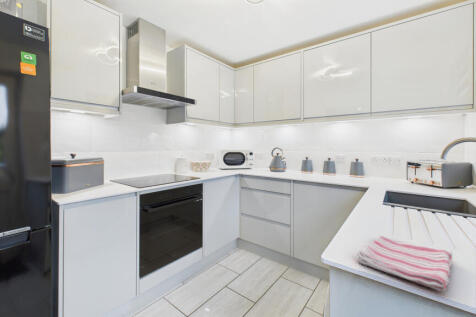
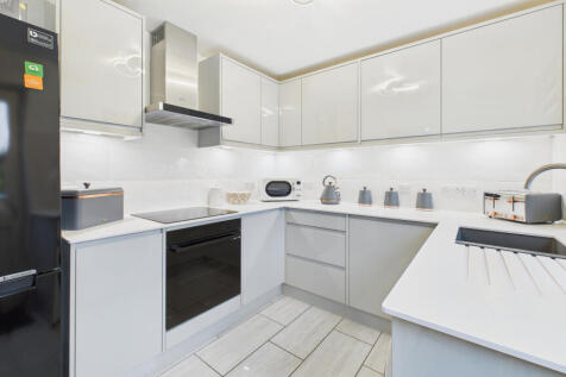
- dish towel [357,235,454,292]
